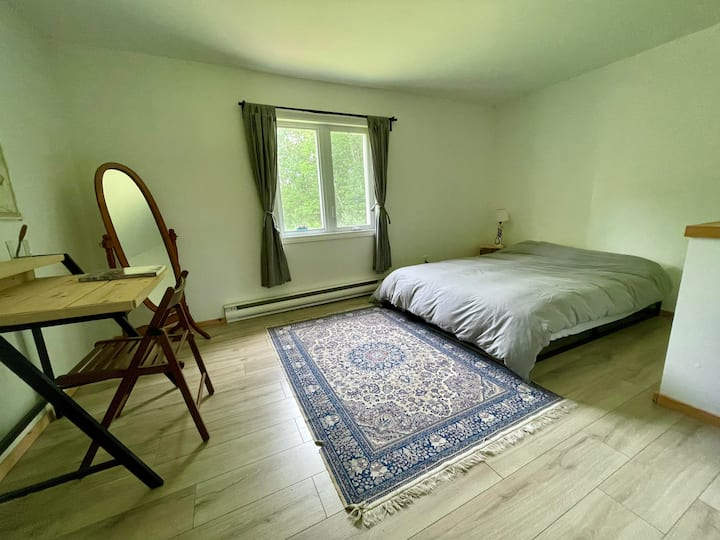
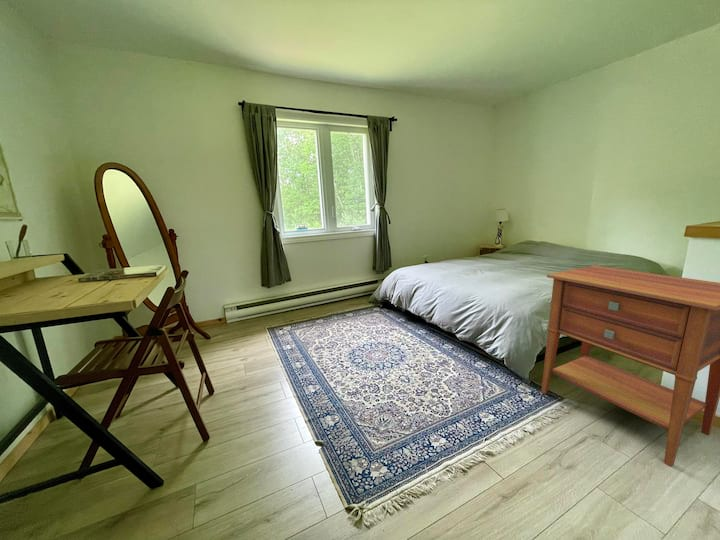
+ nightstand [540,264,720,468]
